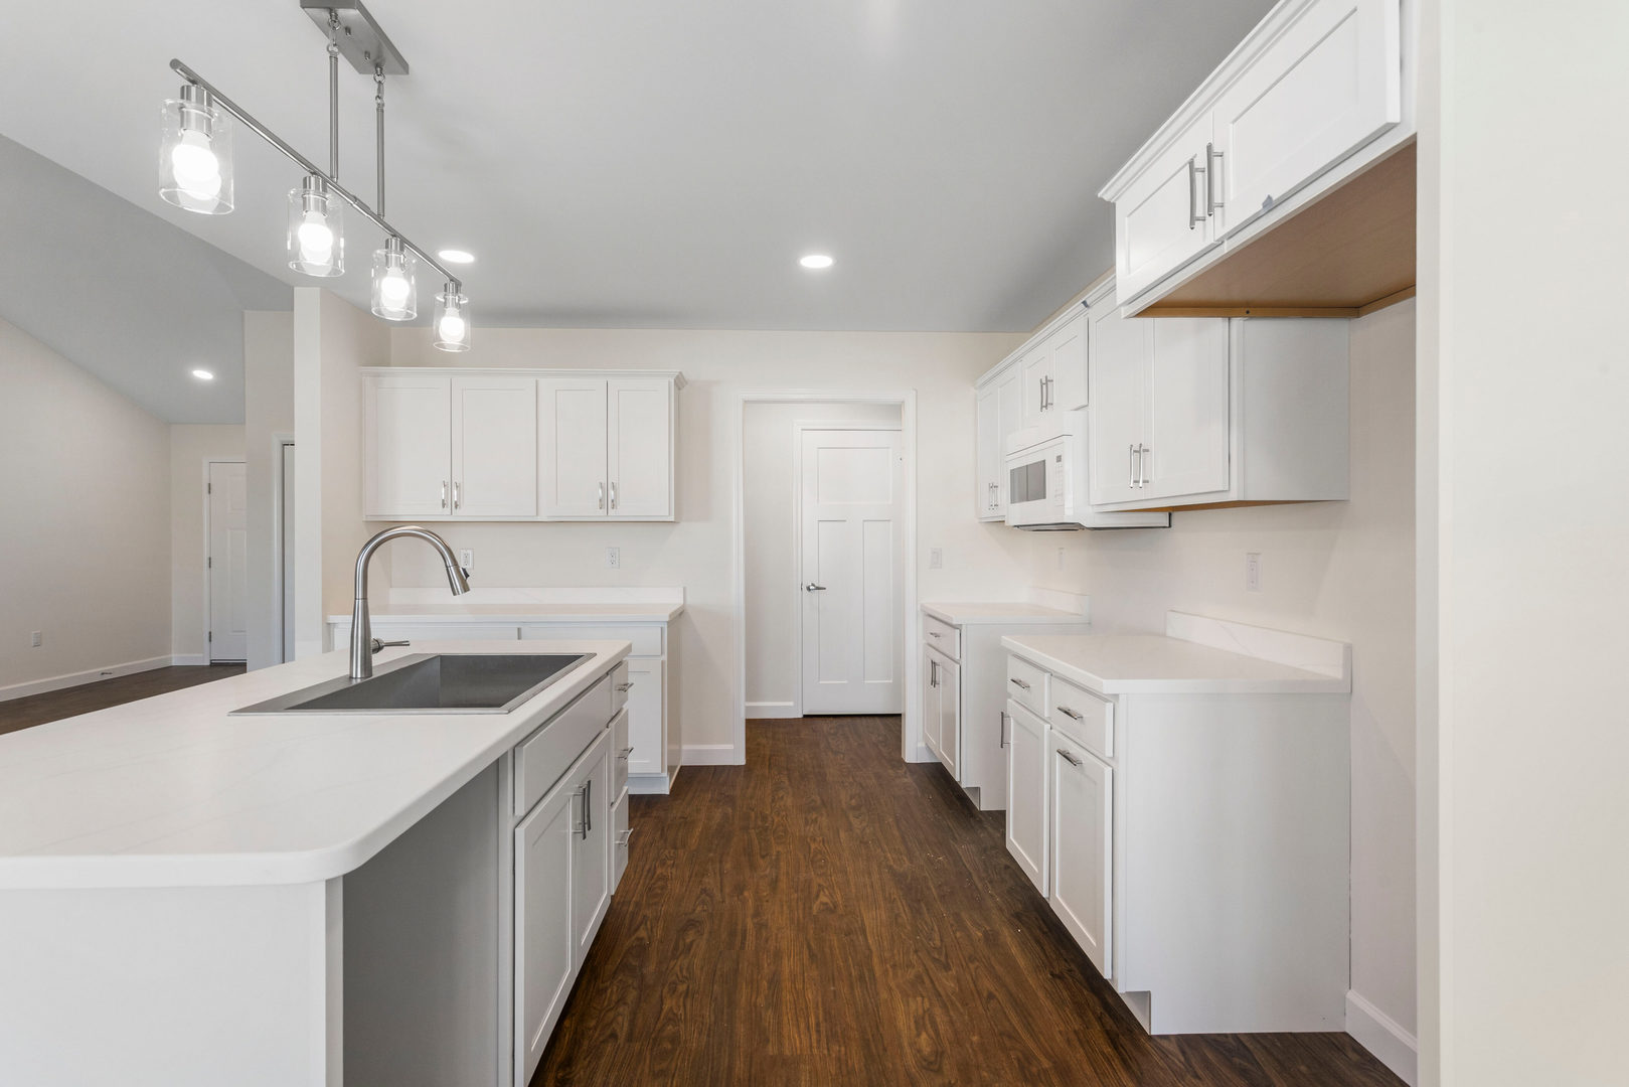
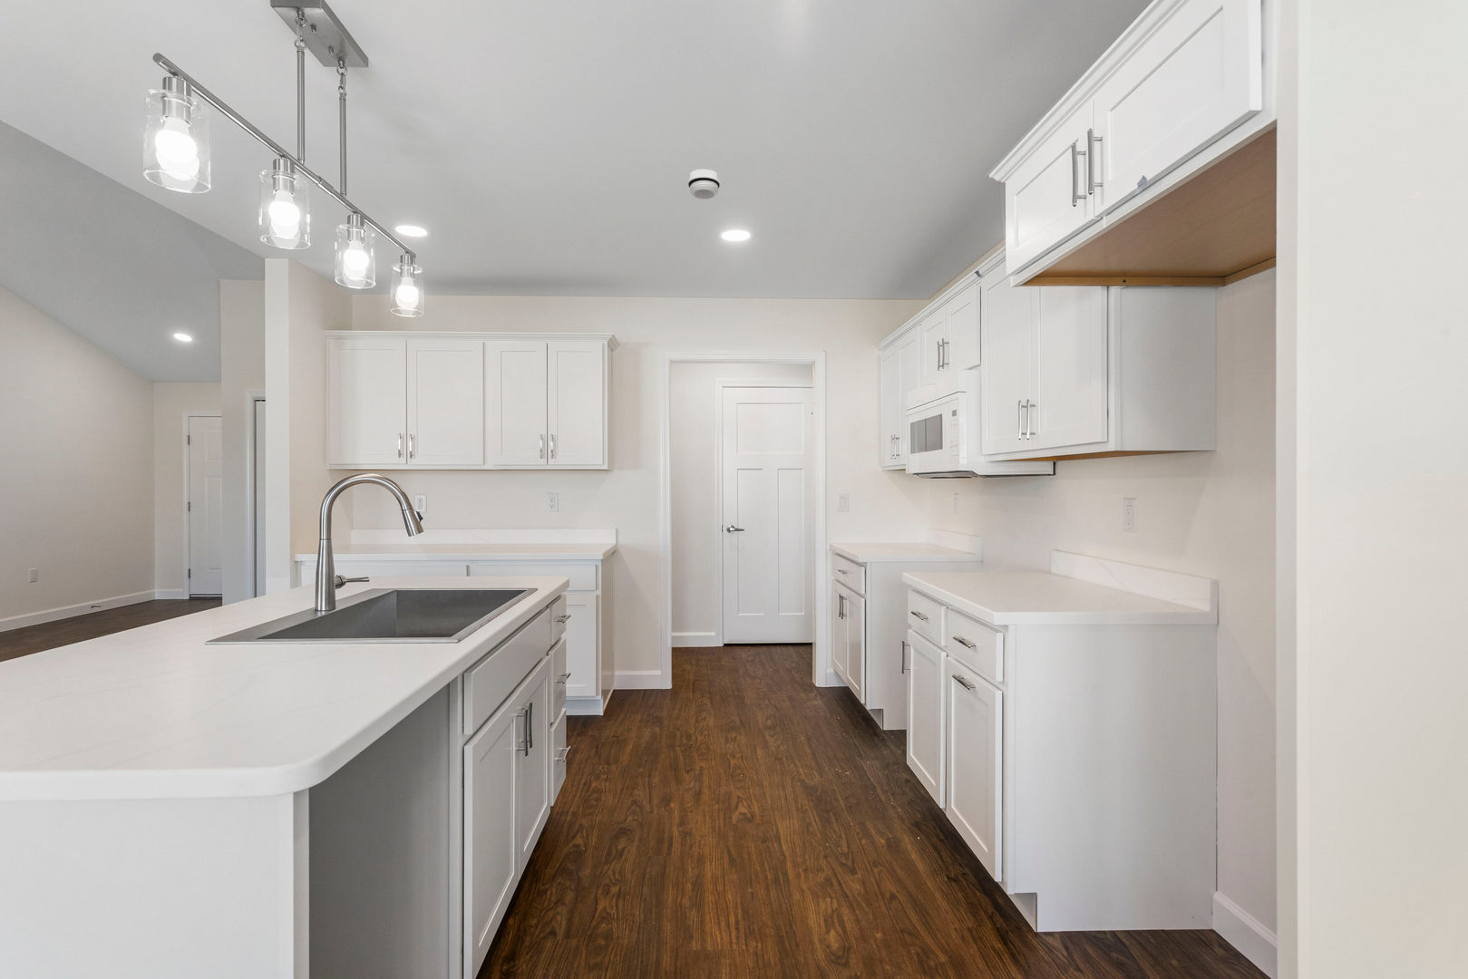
+ smoke detector [688,168,720,200]
